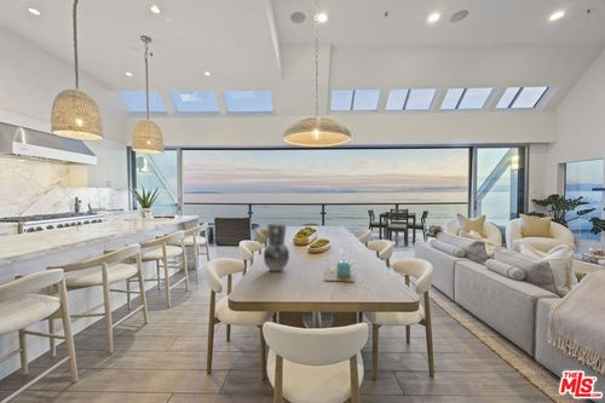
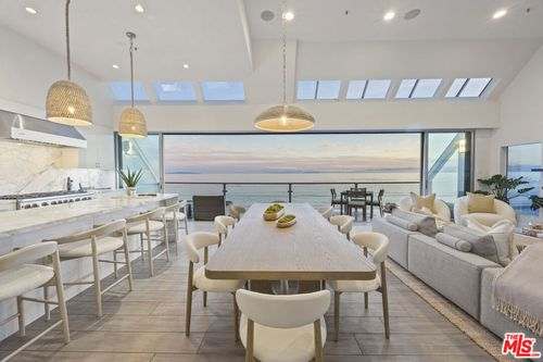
- vase [263,223,290,272]
- candle [323,247,356,283]
